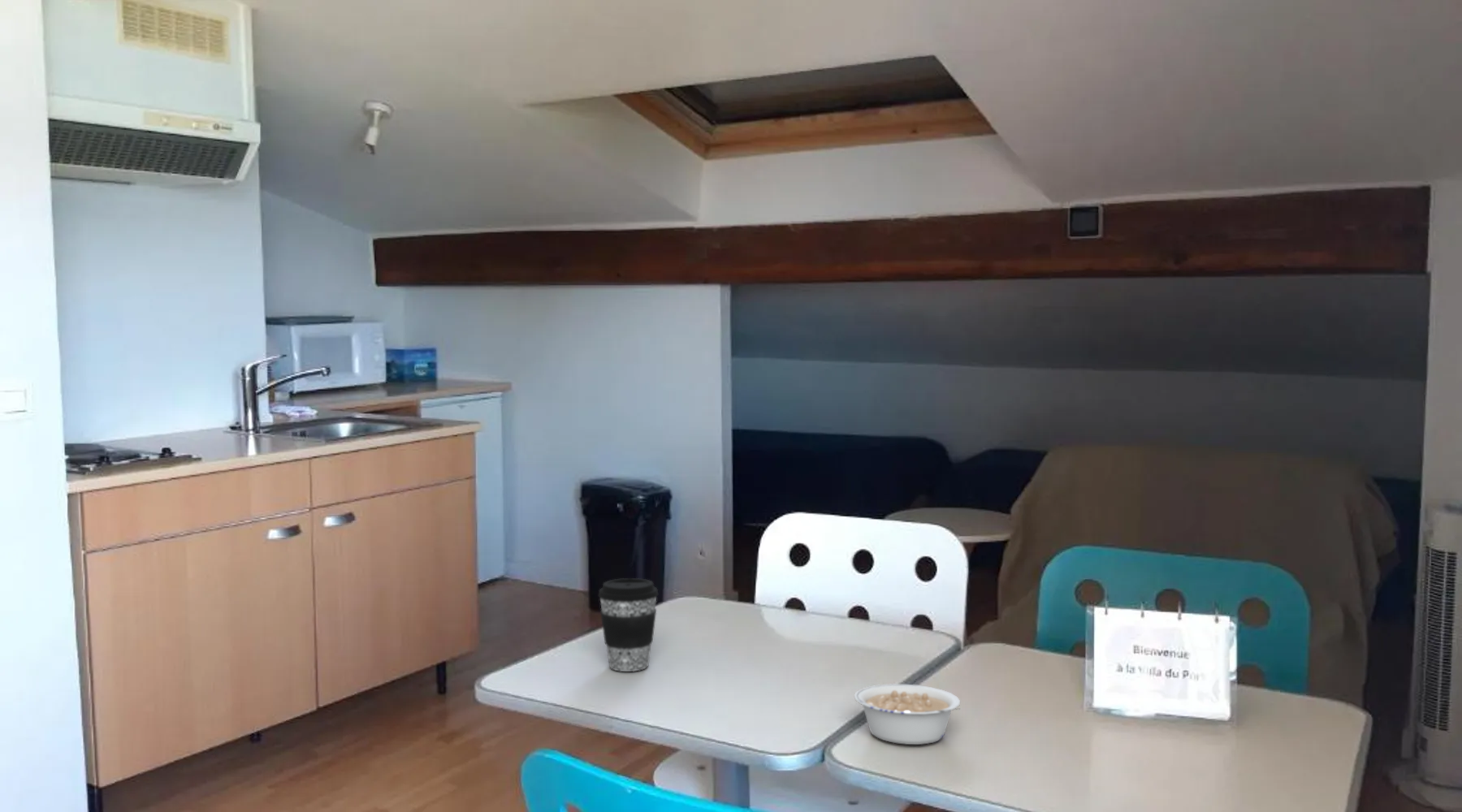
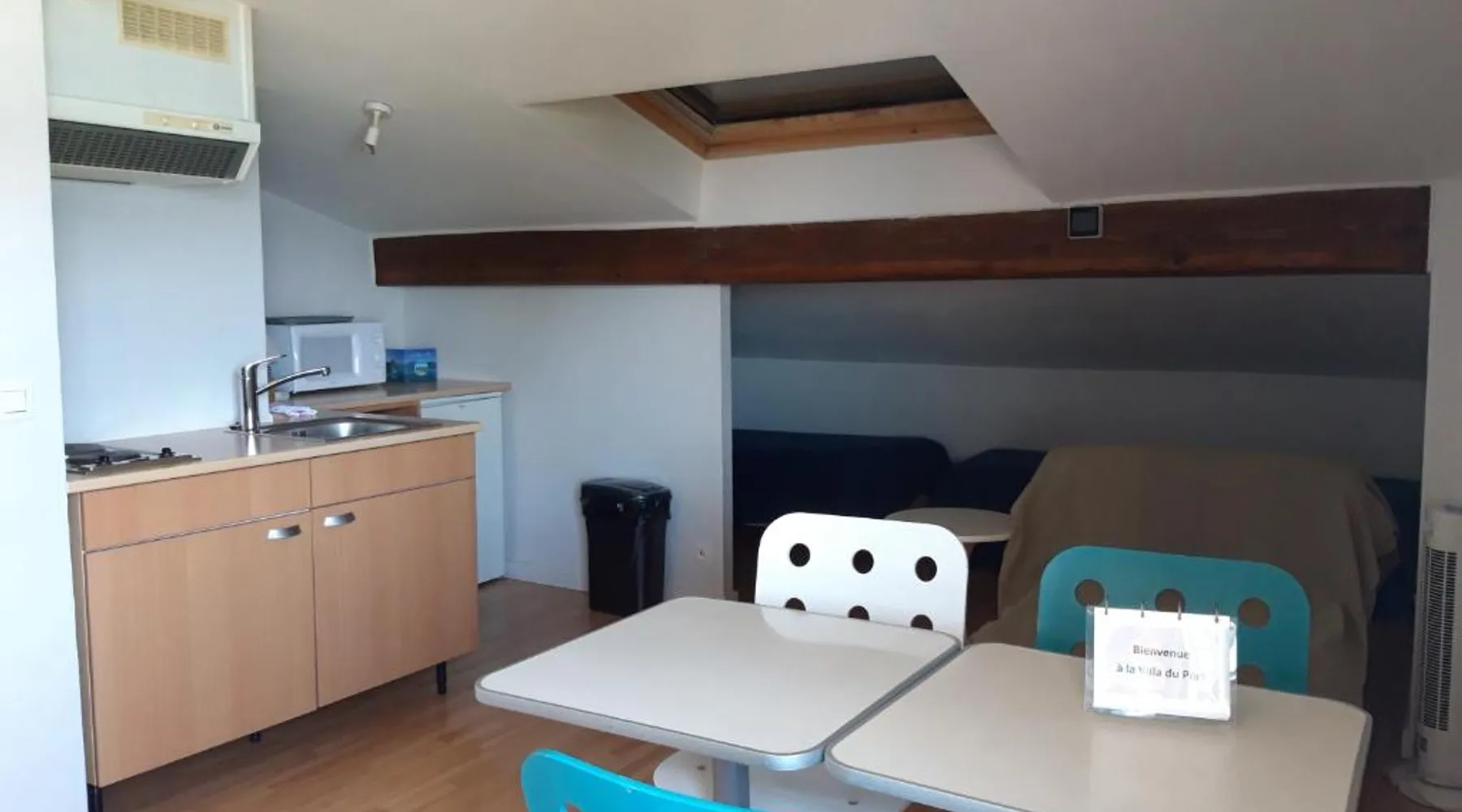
- coffee cup [598,577,659,672]
- legume [854,683,961,745]
